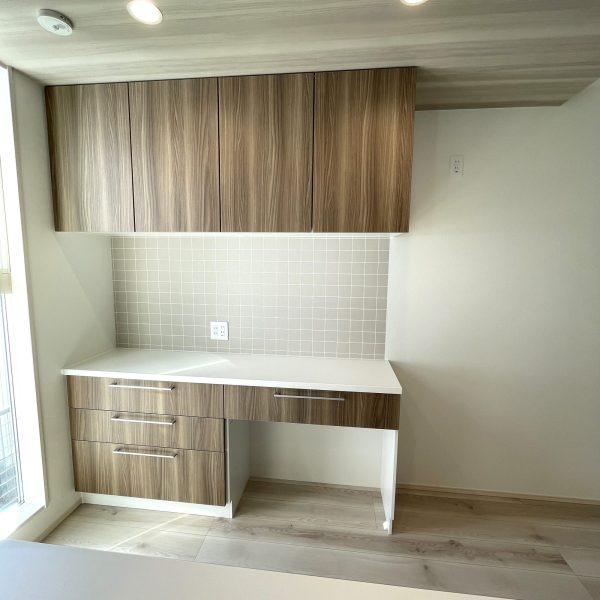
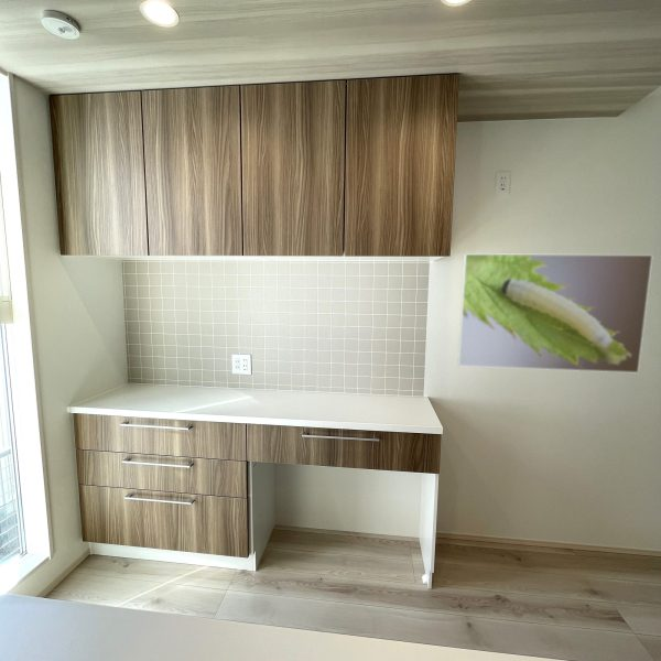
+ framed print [456,252,654,375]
